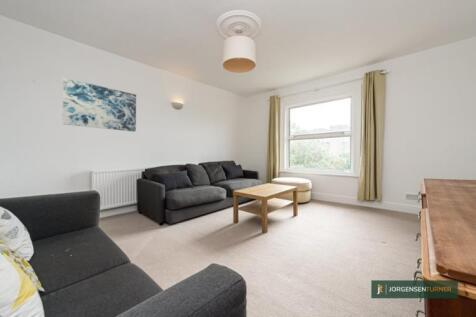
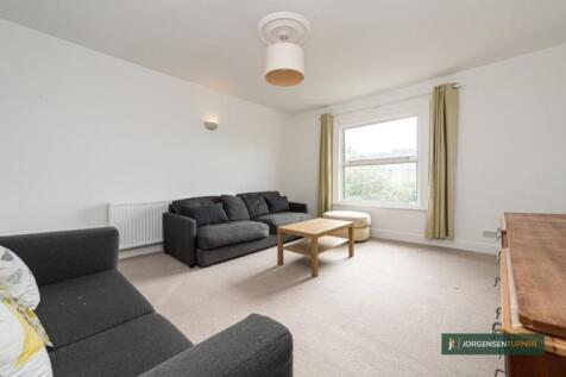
- wall art [62,77,137,133]
